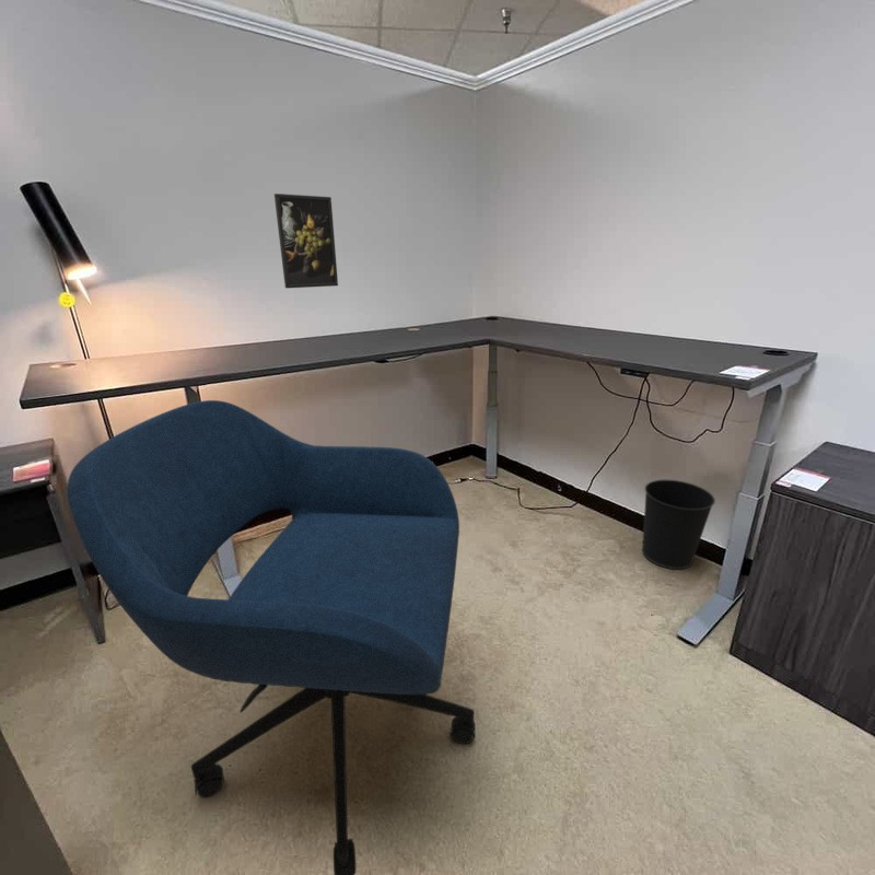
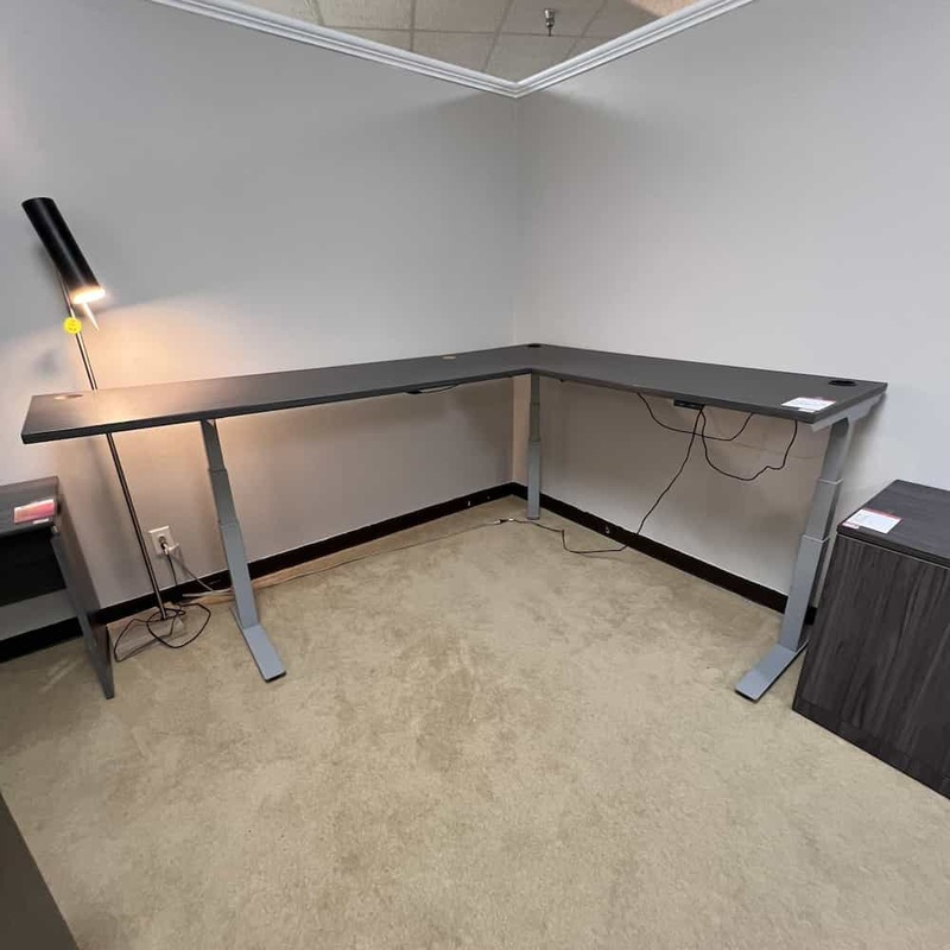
- office chair [66,399,477,875]
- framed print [273,192,339,290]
- wastebasket [641,479,716,570]
